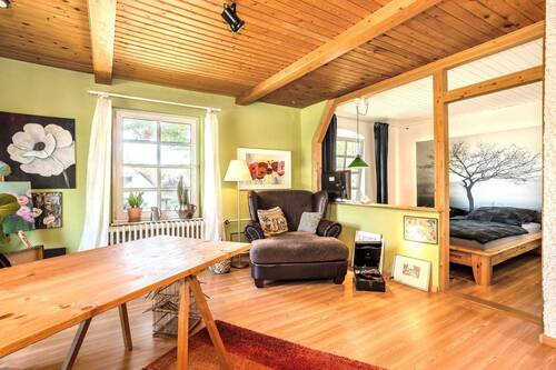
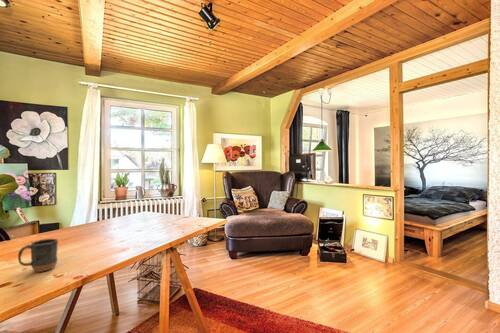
+ mug [17,238,59,273]
